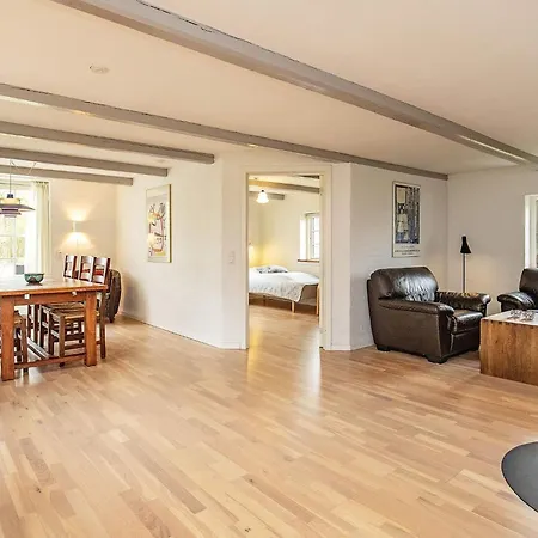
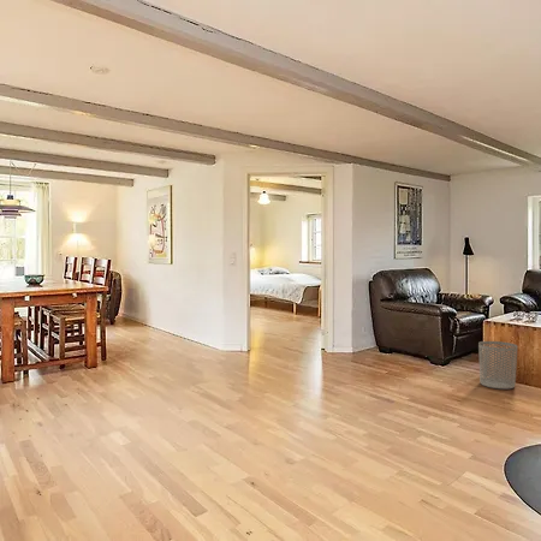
+ waste bin [477,340,518,391]
